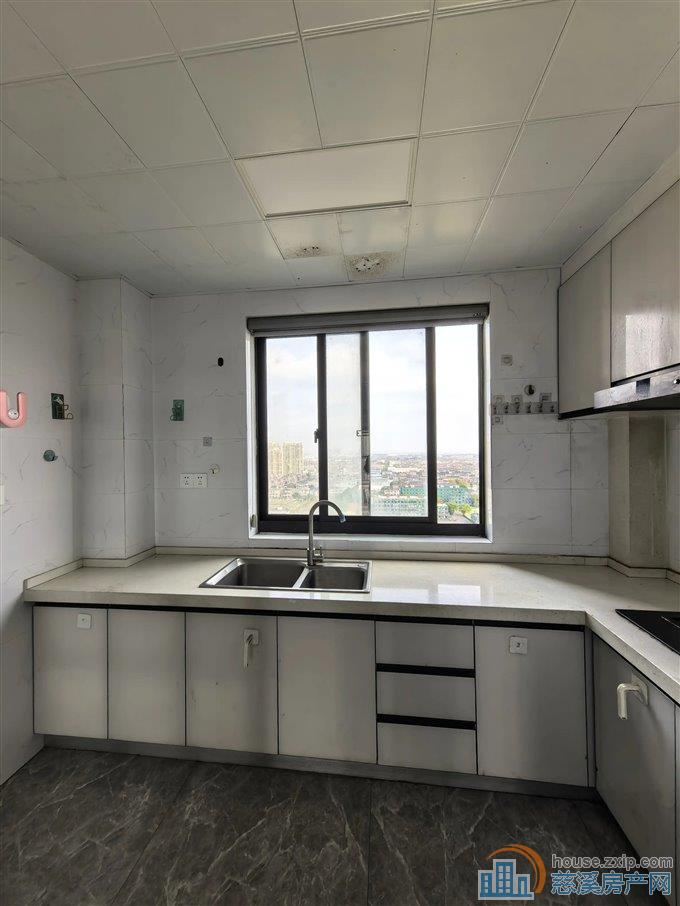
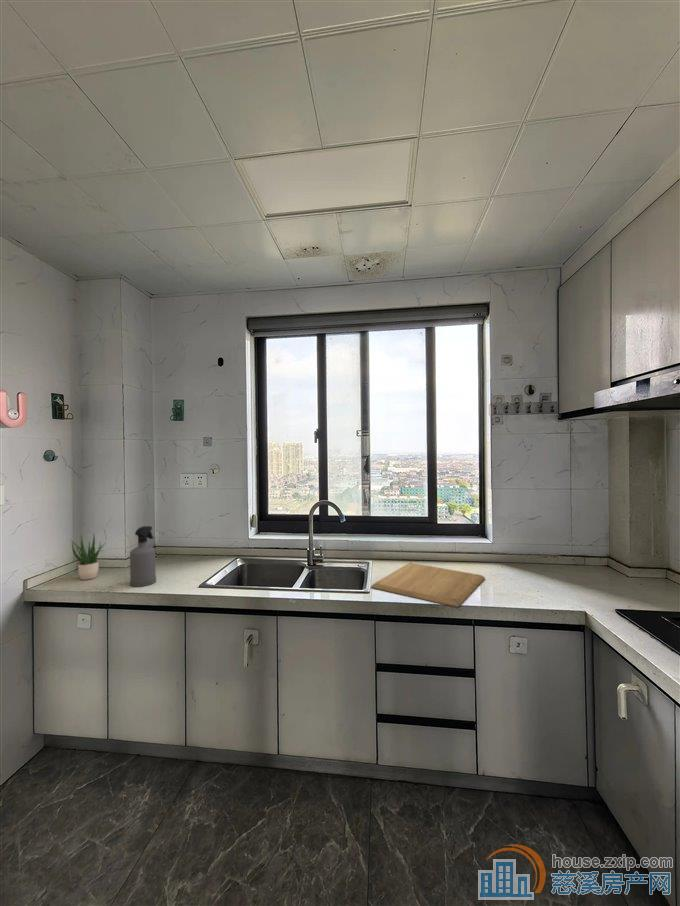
+ chopping board [370,562,486,608]
+ potted plant [69,532,105,581]
+ spray bottle [129,525,157,588]
